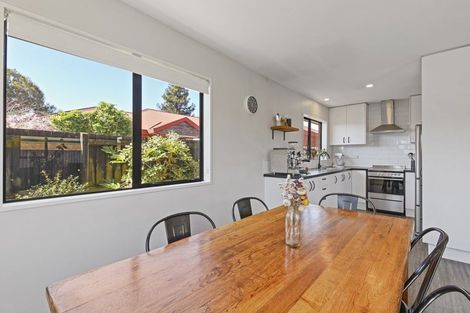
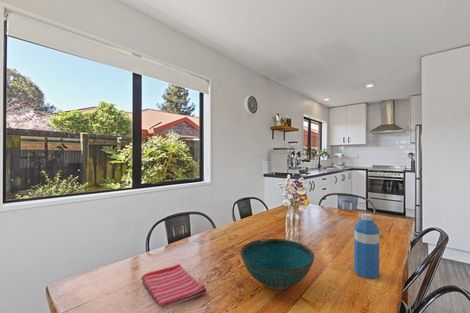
+ dish towel [140,263,208,309]
+ water bottle [353,213,380,279]
+ bowl [240,238,315,291]
